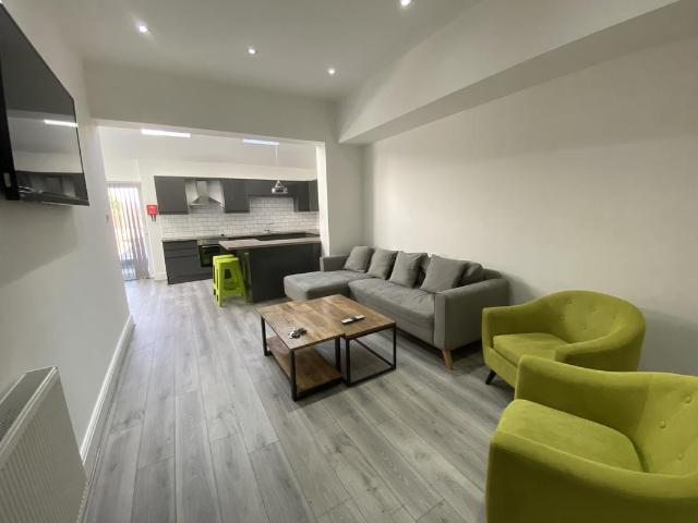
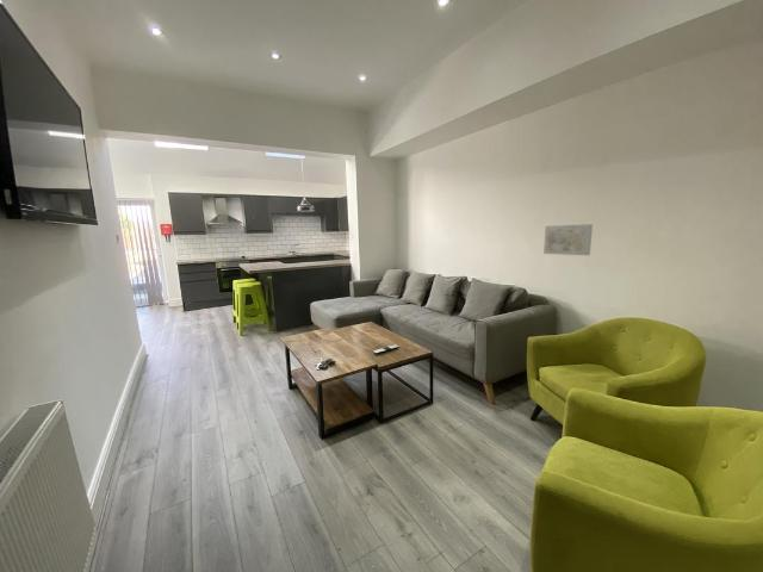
+ wall art [542,223,594,256]
